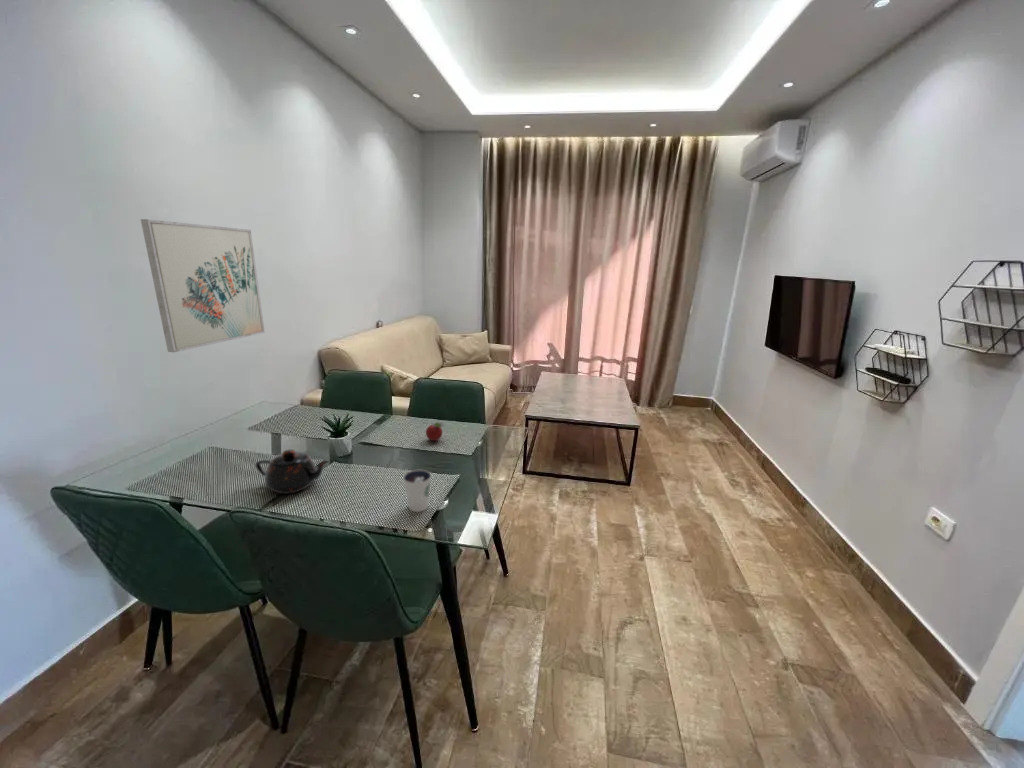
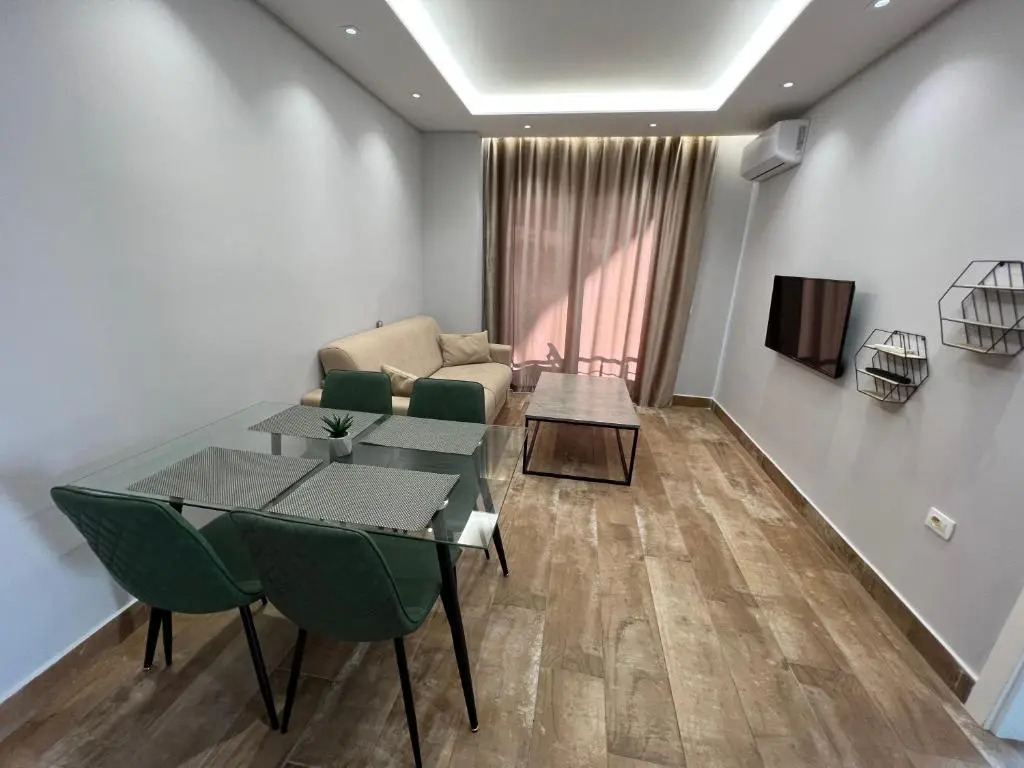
- fruit [425,421,446,442]
- teapot [255,448,330,495]
- wall art [140,218,266,353]
- dixie cup [402,468,433,513]
